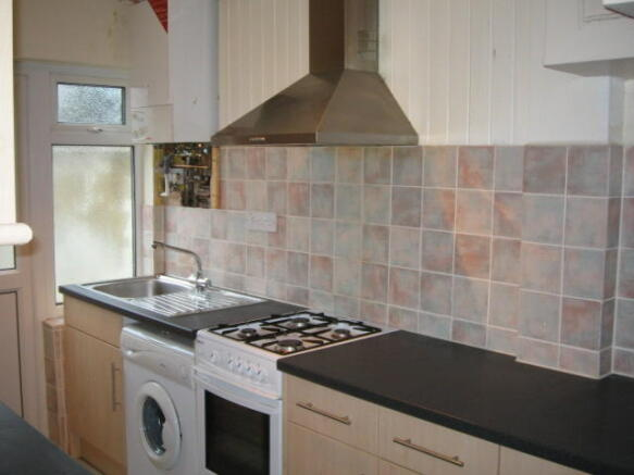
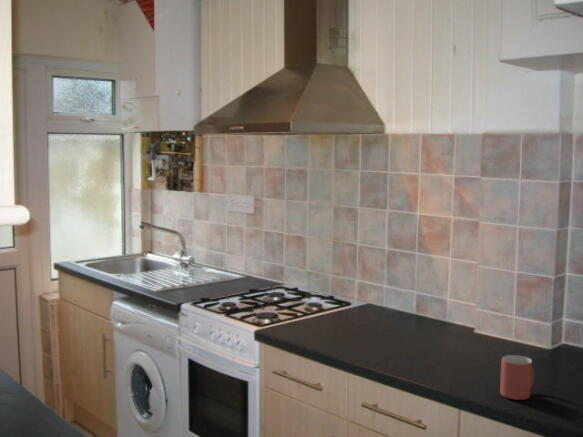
+ mug [499,354,535,401]
